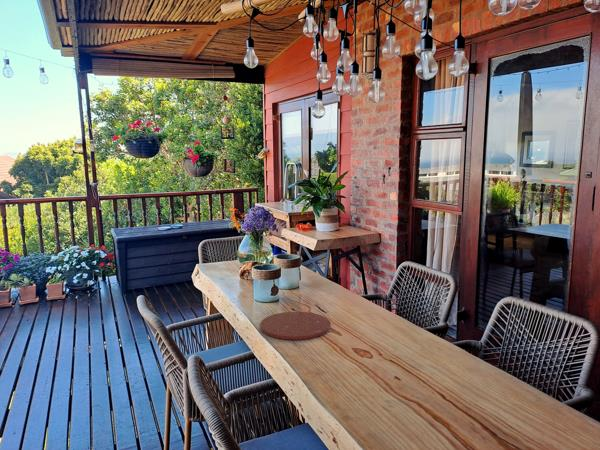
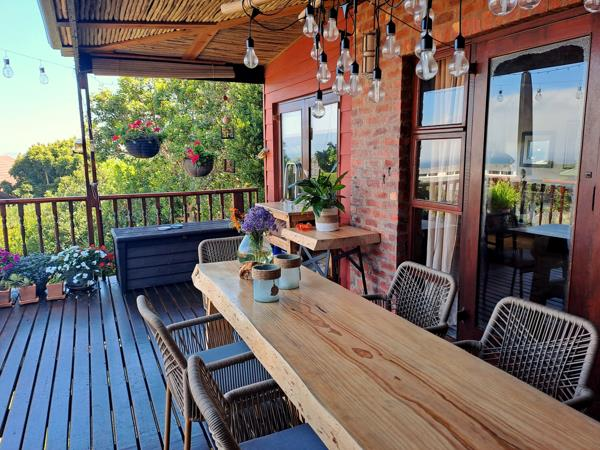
- plate [259,311,331,341]
